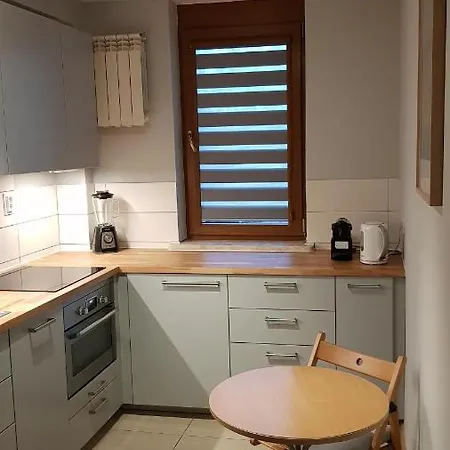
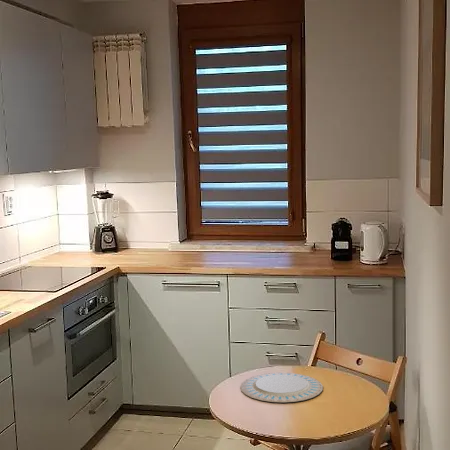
+ chinaware [239,372,324,403]
